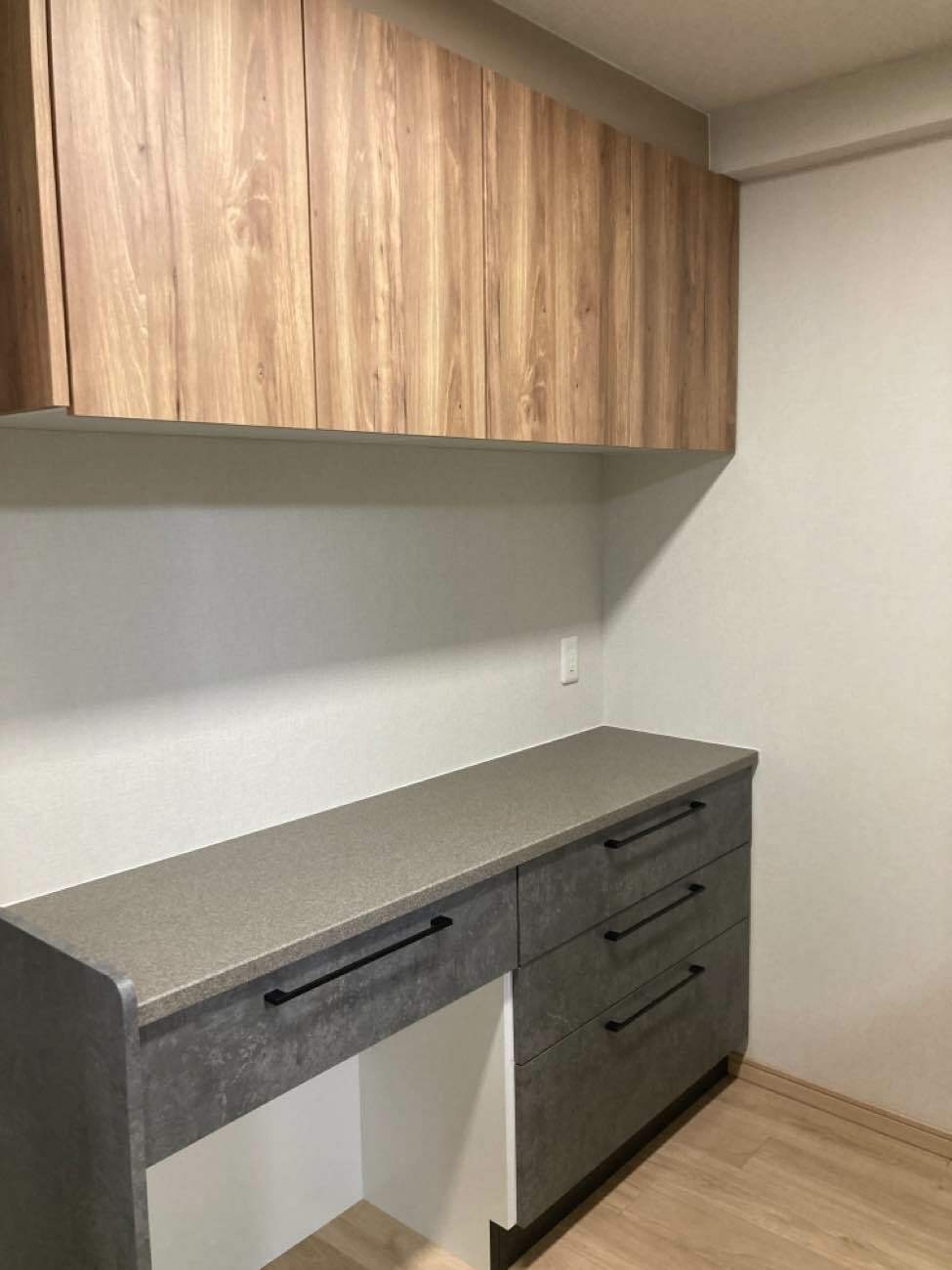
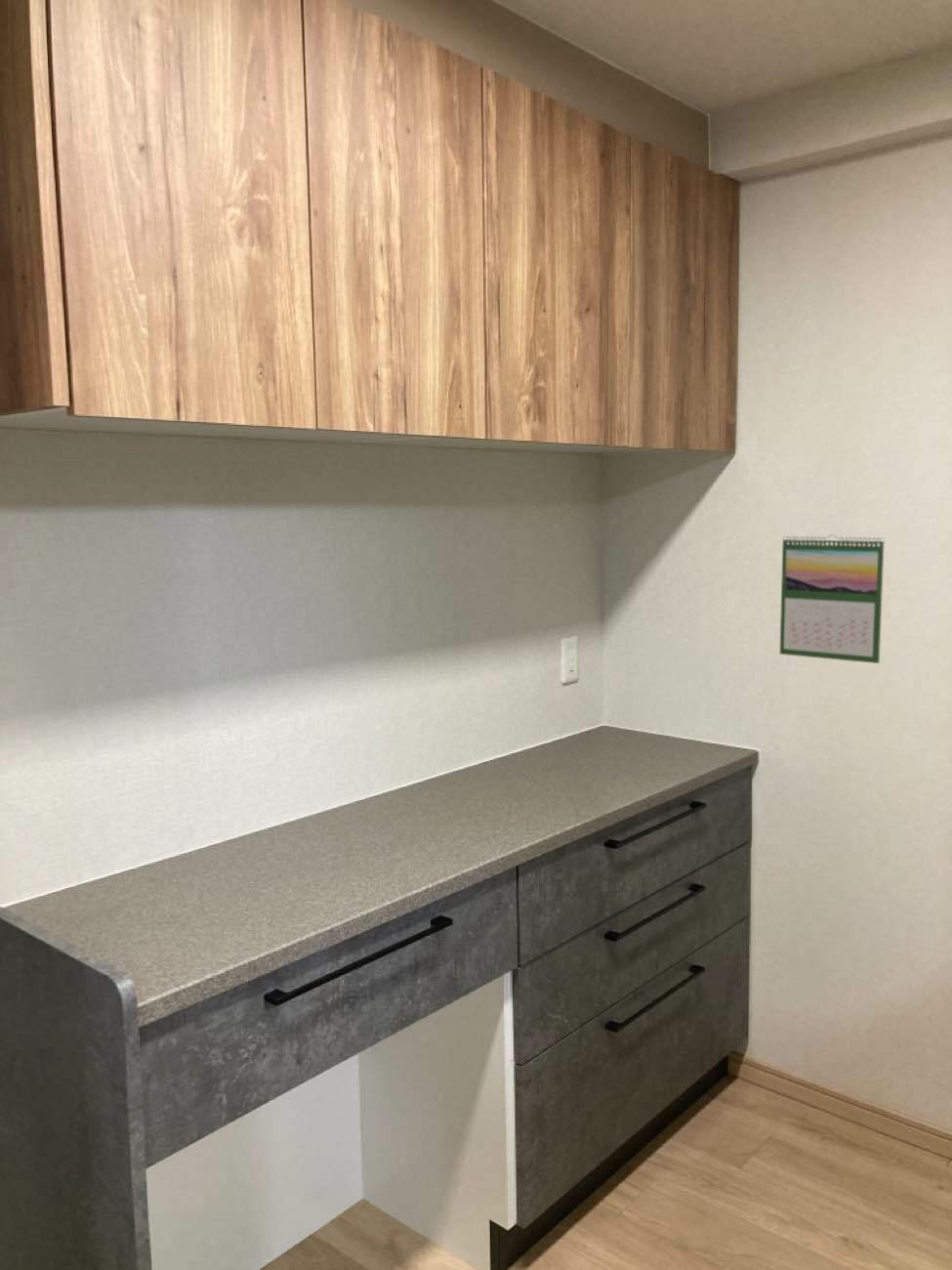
+ calendar [779,533,886,664]
